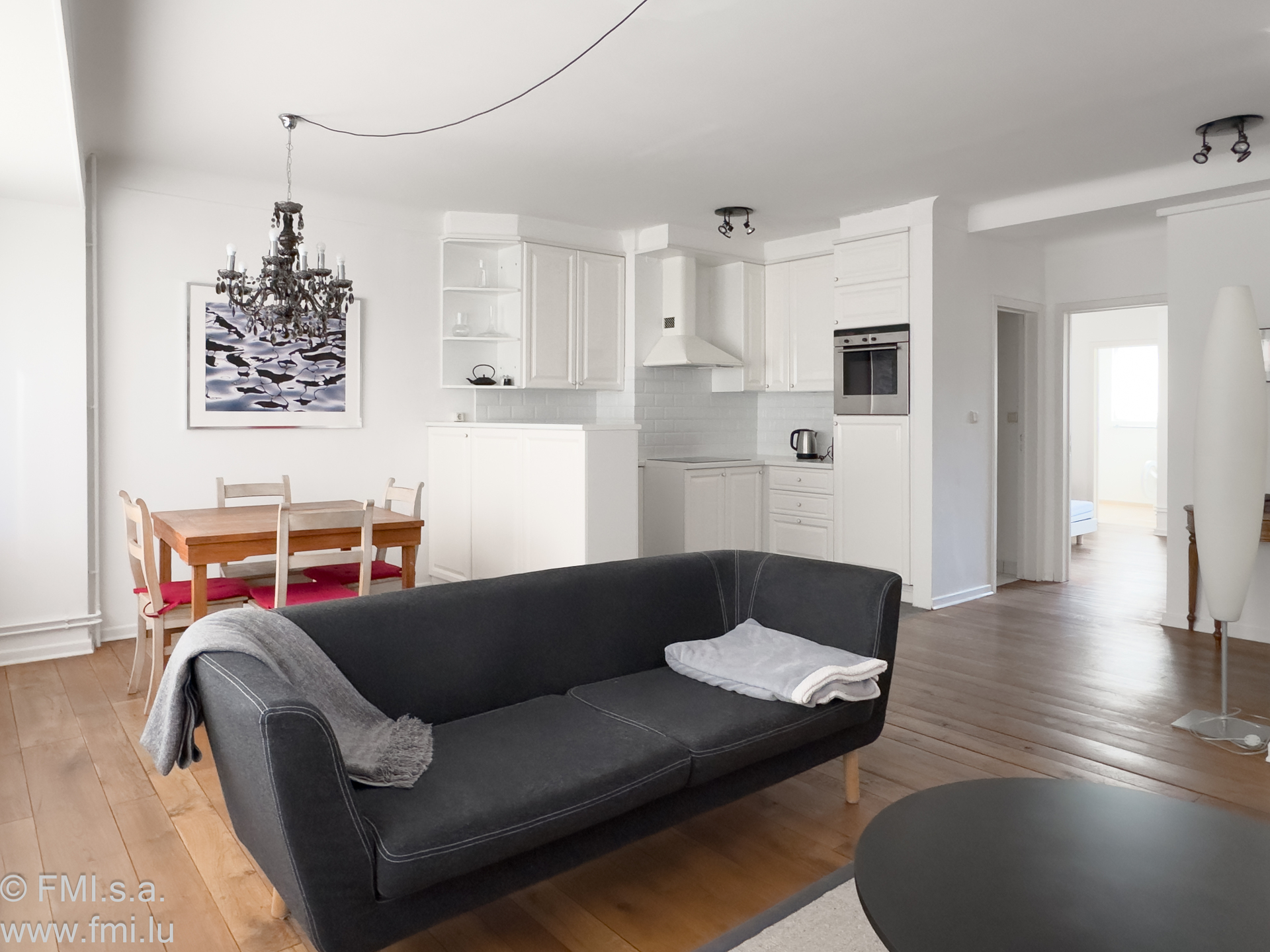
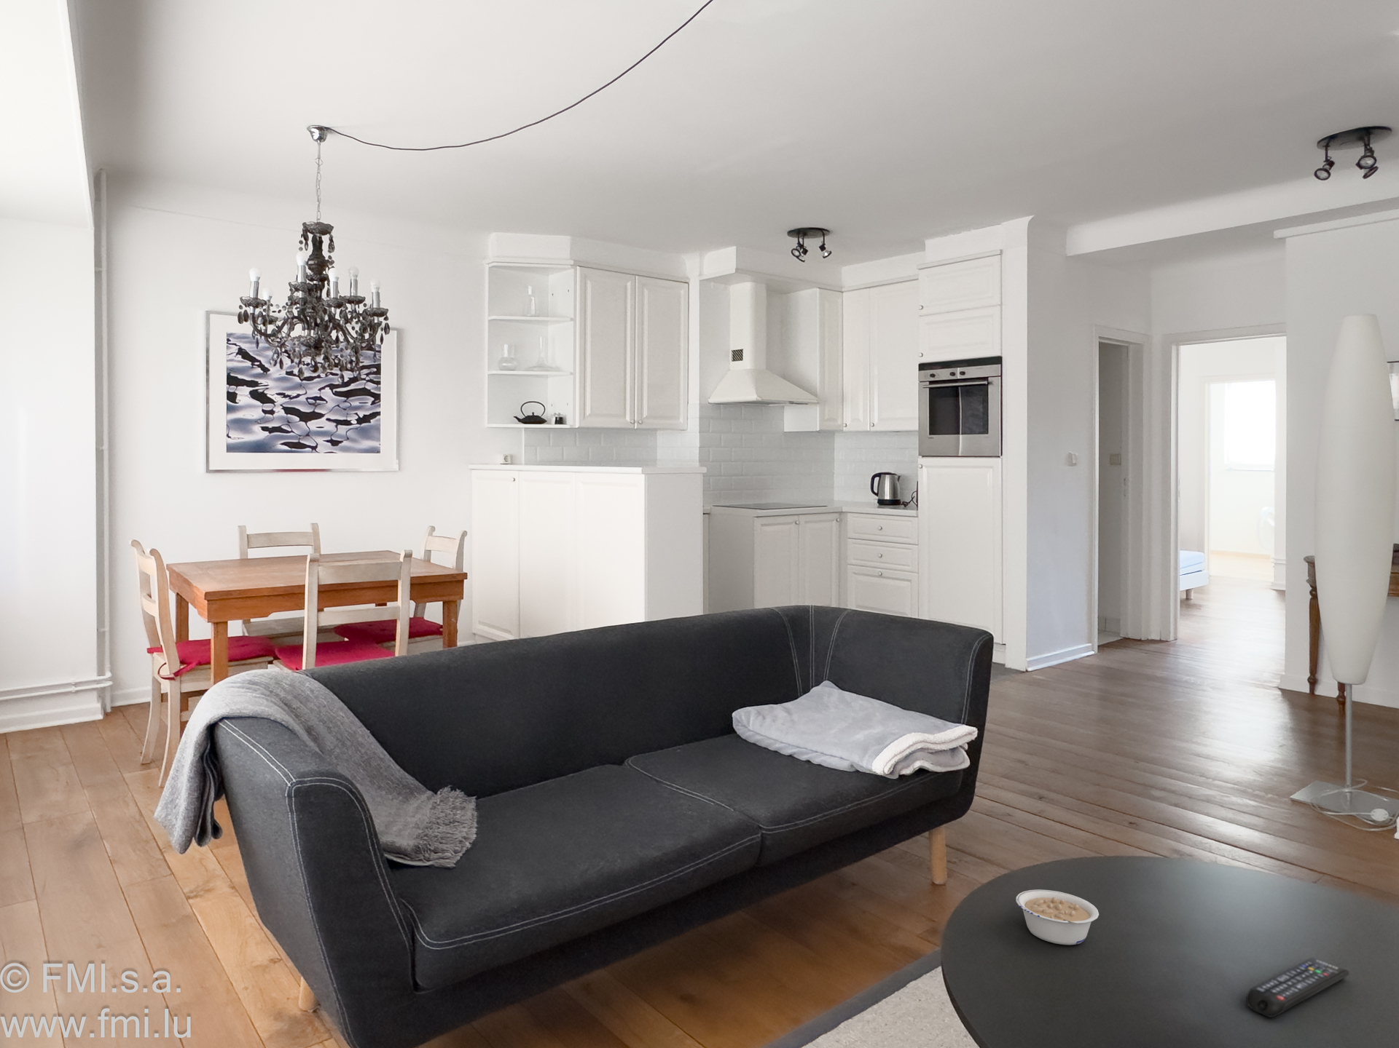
+ remote control [1245,957,1351,1018]
+ legume [1015,888,1099,946]
